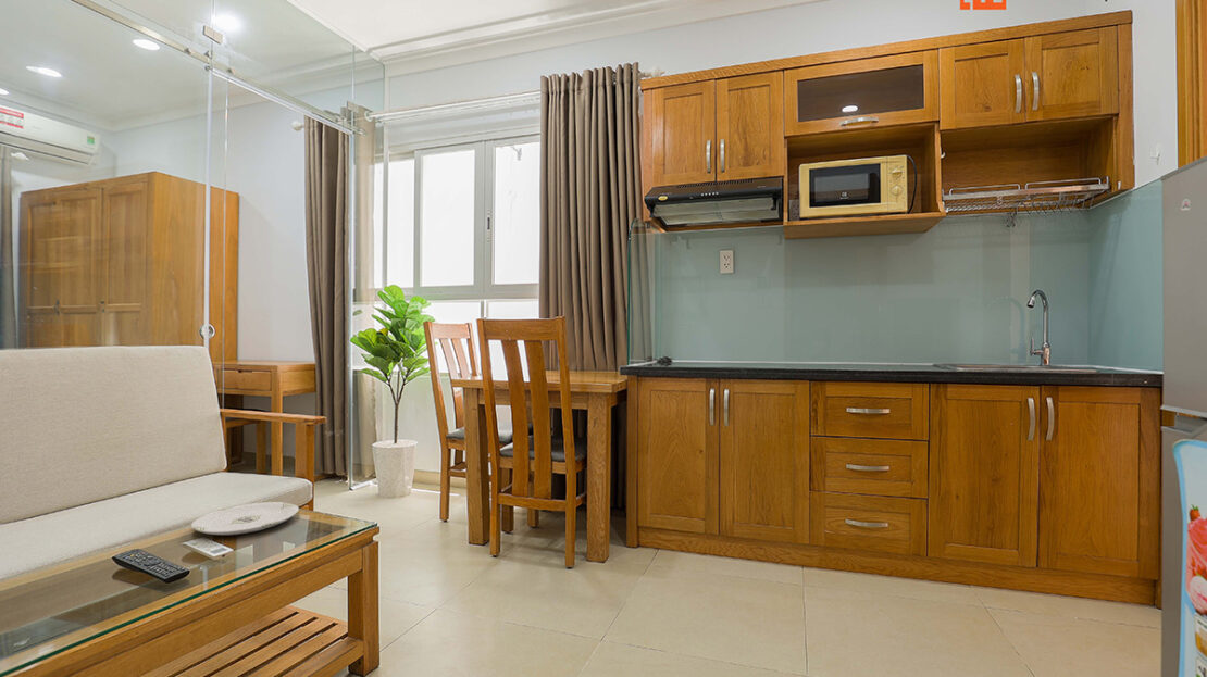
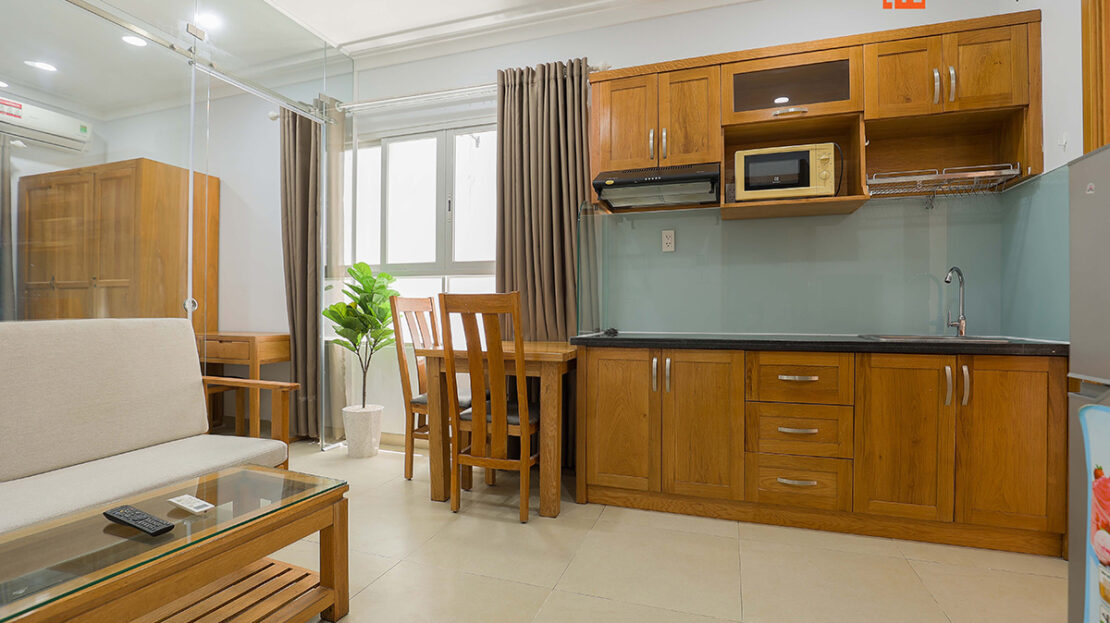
- plate [190,501,299,536]
